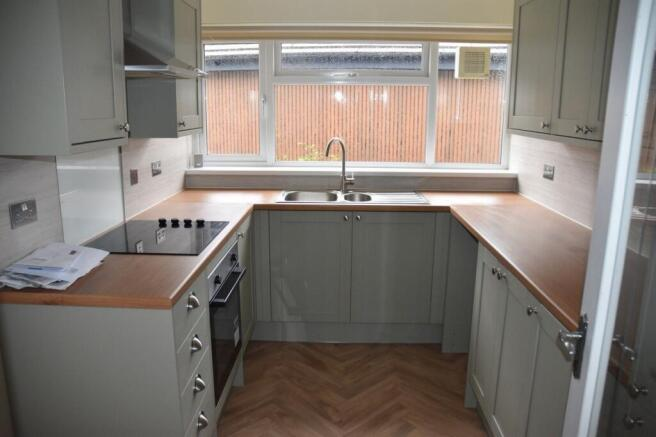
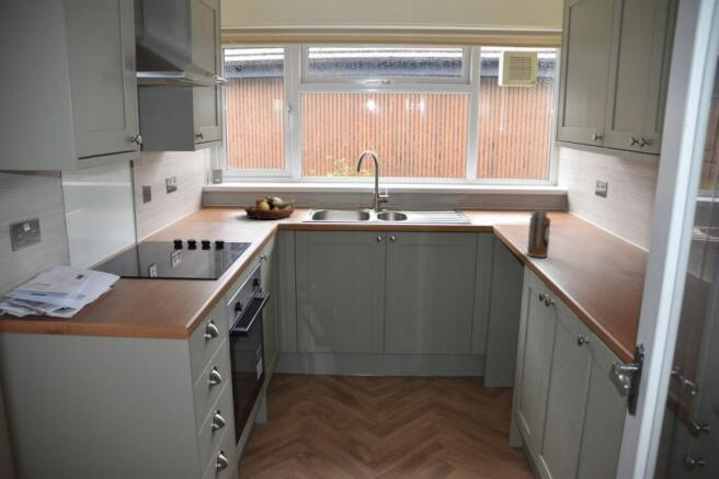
+ canister [526,207,552,259]
+ fruit bowl [243,195,298,220]
